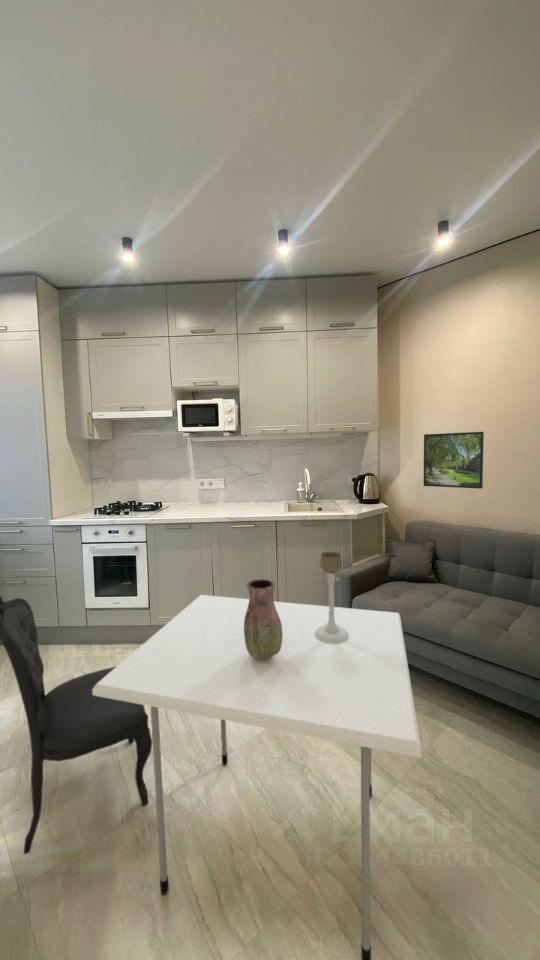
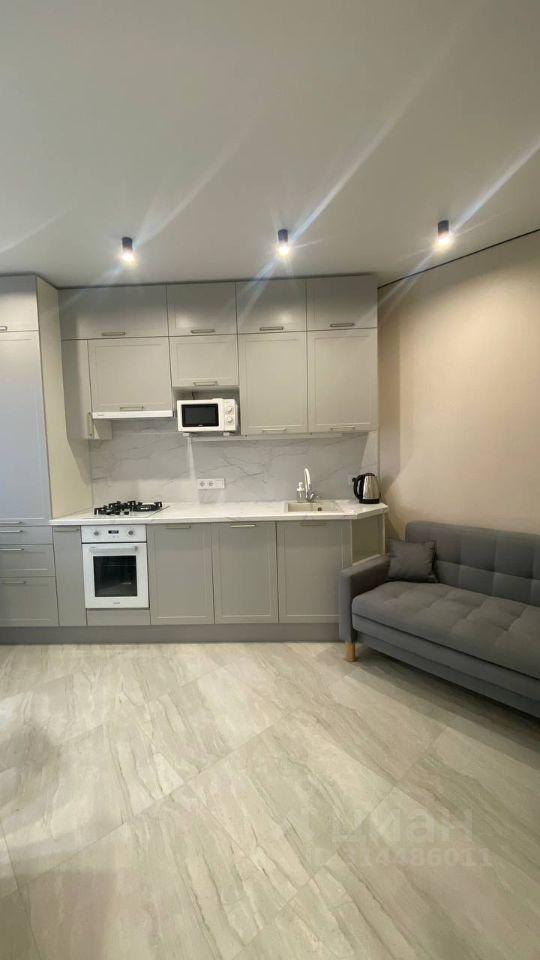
- dining table [92,594,422,960]
- dining chair [0,595,153,855]
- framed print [423,431,485,490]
- vase [244,578,283,660]
- candle holder [314,551,349,644]
